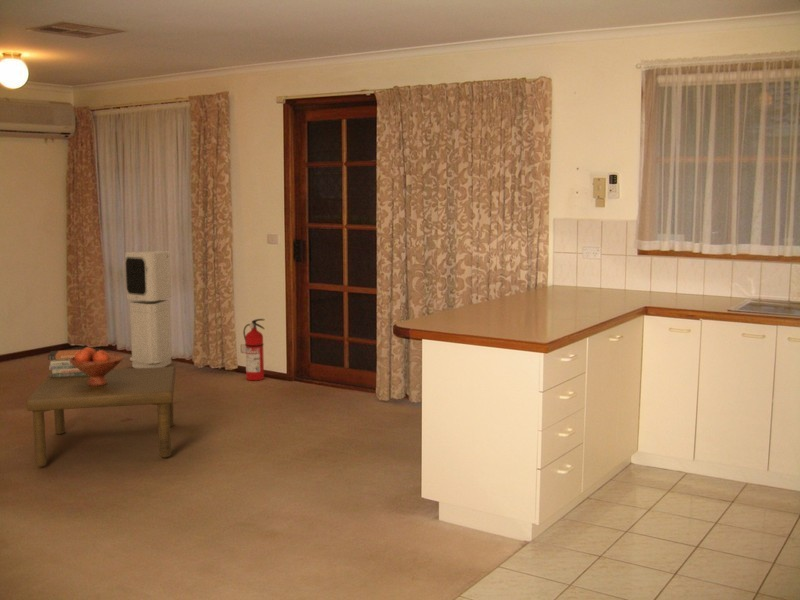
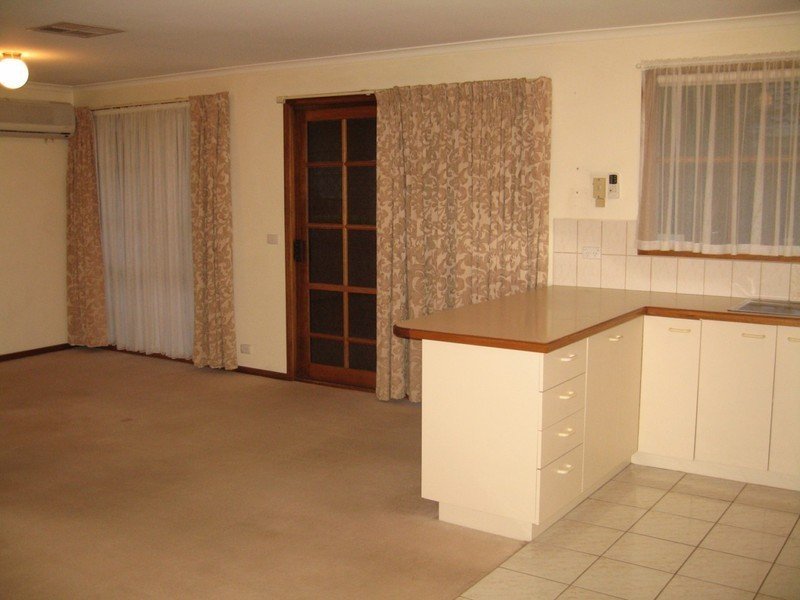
- coffee table [25,366,177,468]
- fire extinguisher [242,318,265,381]
- fruit bowl [70,346,124,386]
- book stack [47,348,98,377]
- air purifier [124,250,175,369]
